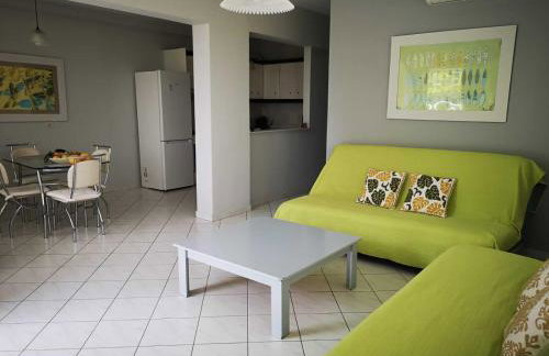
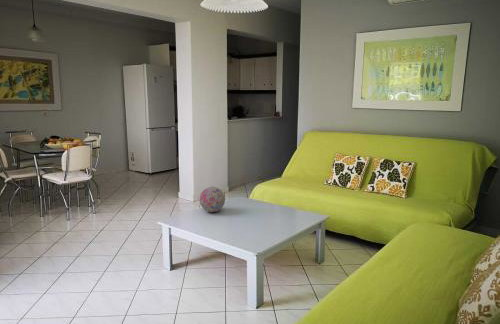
+ decorative ball [199,186,226,213]
